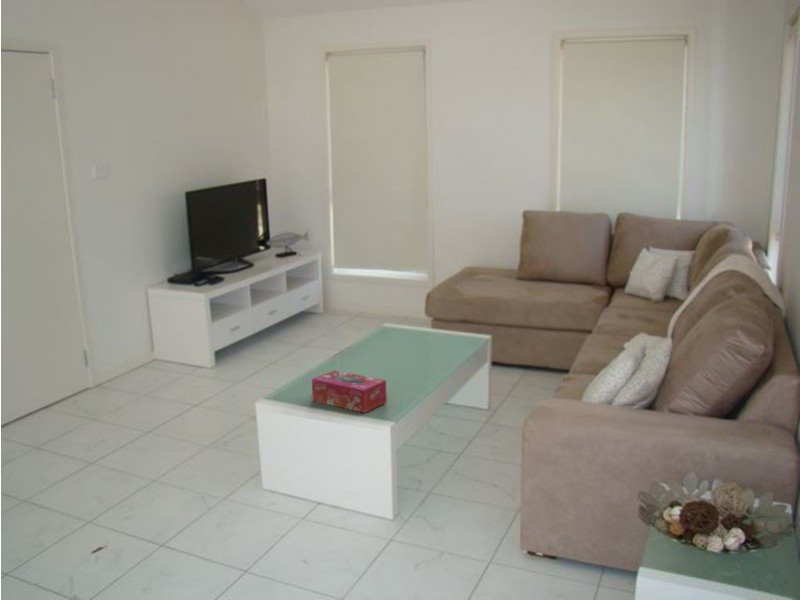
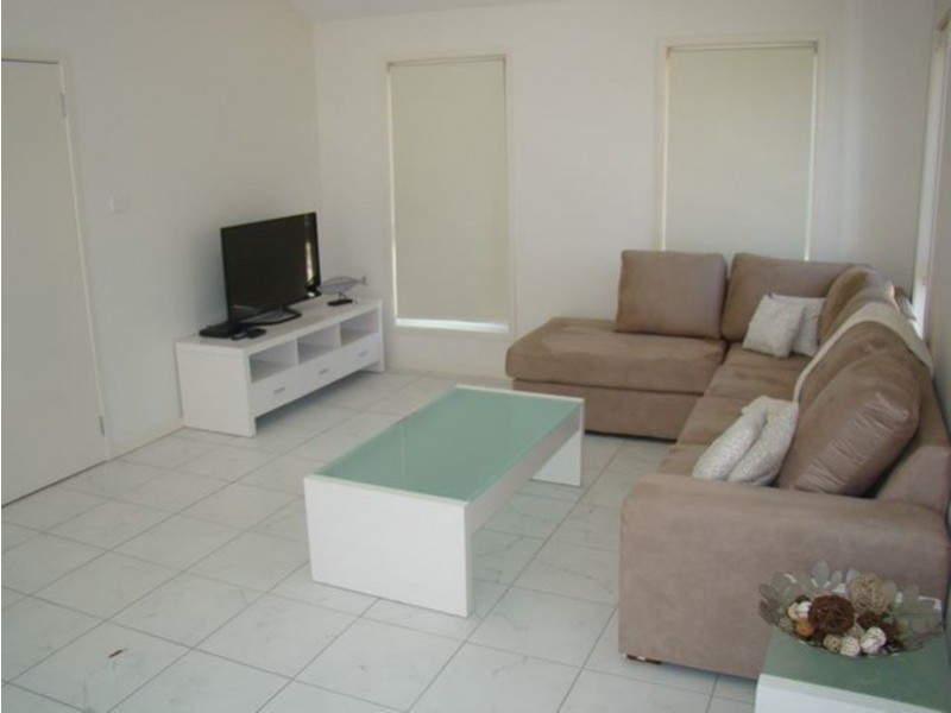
- tissue box [311,369,388,414]
